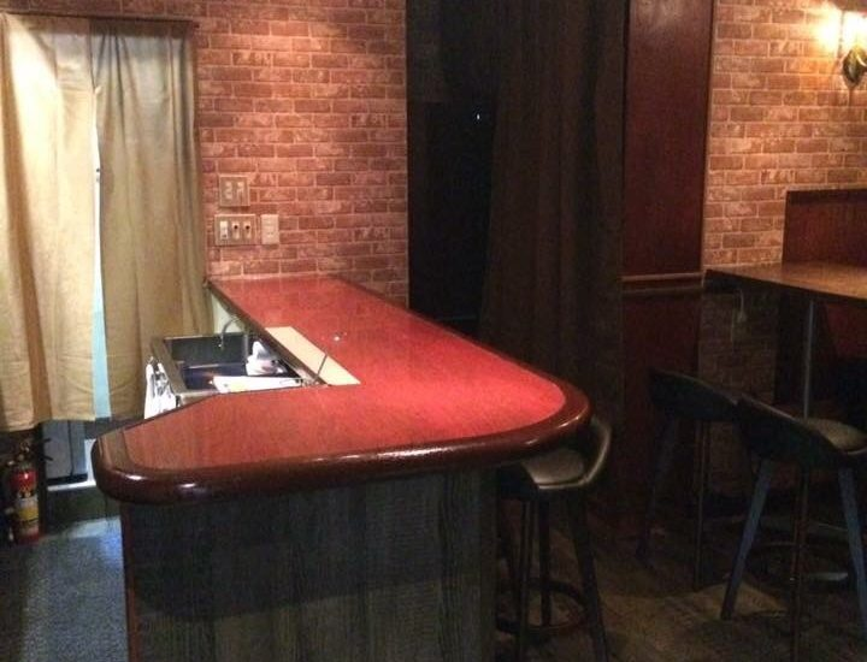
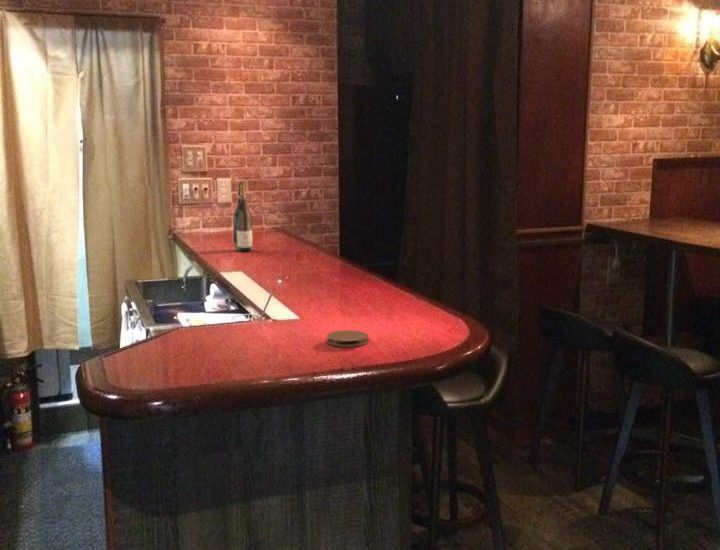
+ wine bottle [233,181,254,252]
+ coaster [326,329,369,348]
